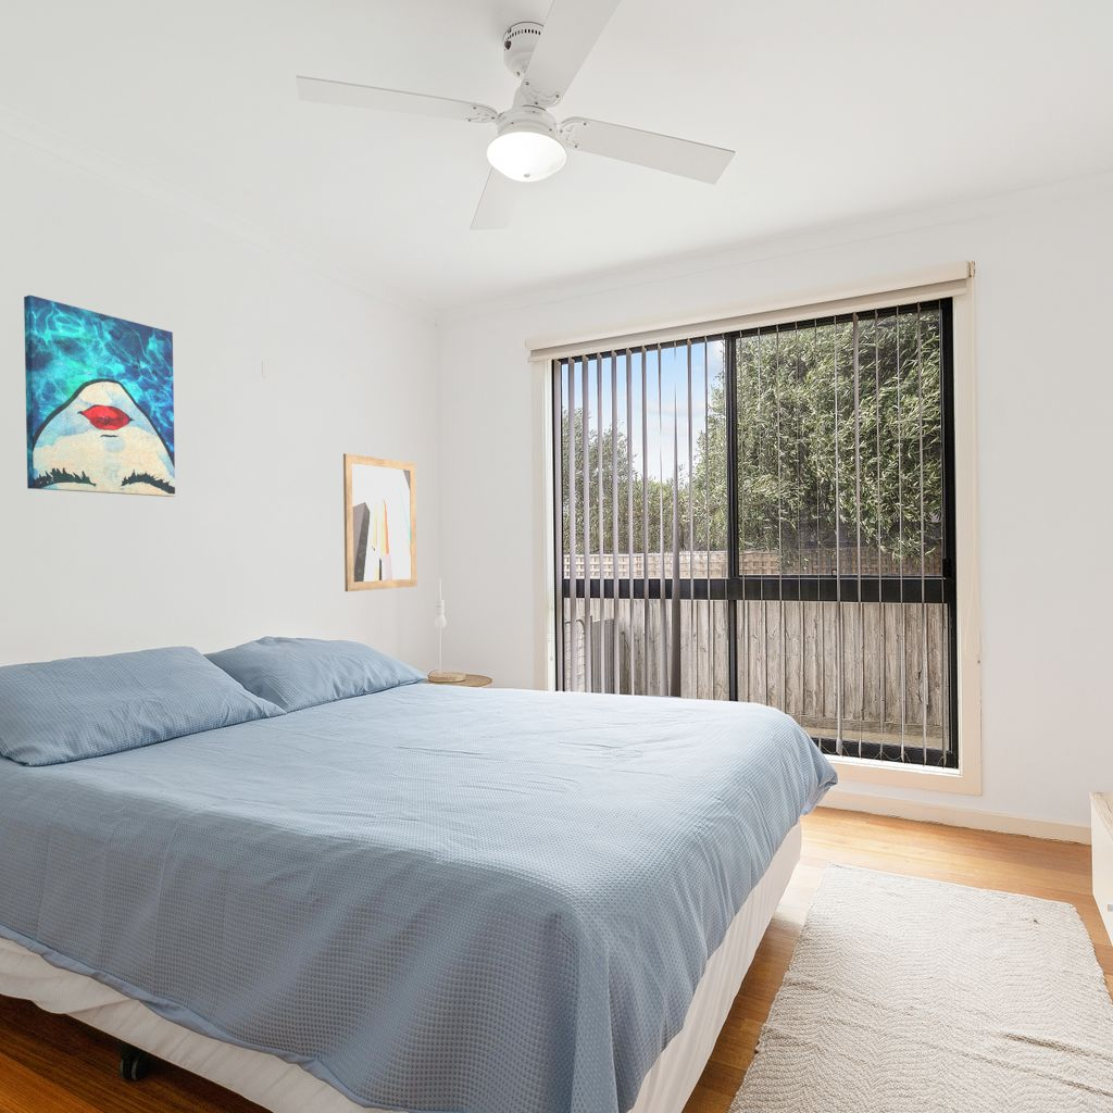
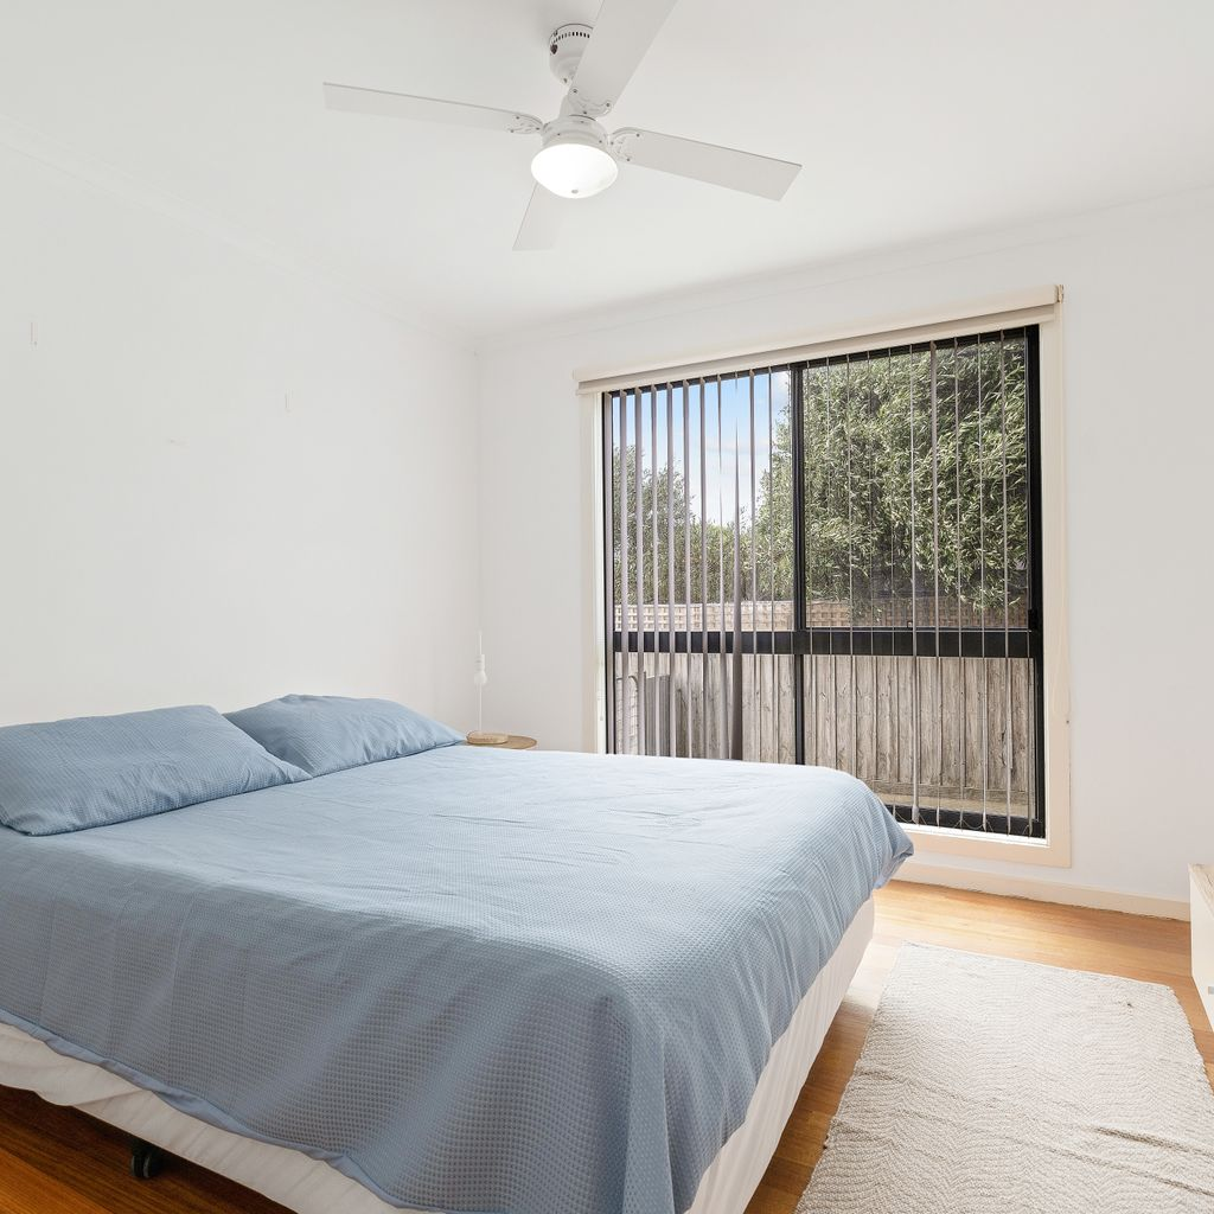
- wall art [342,452,417,592]
- wall art [23,295,176,498]
